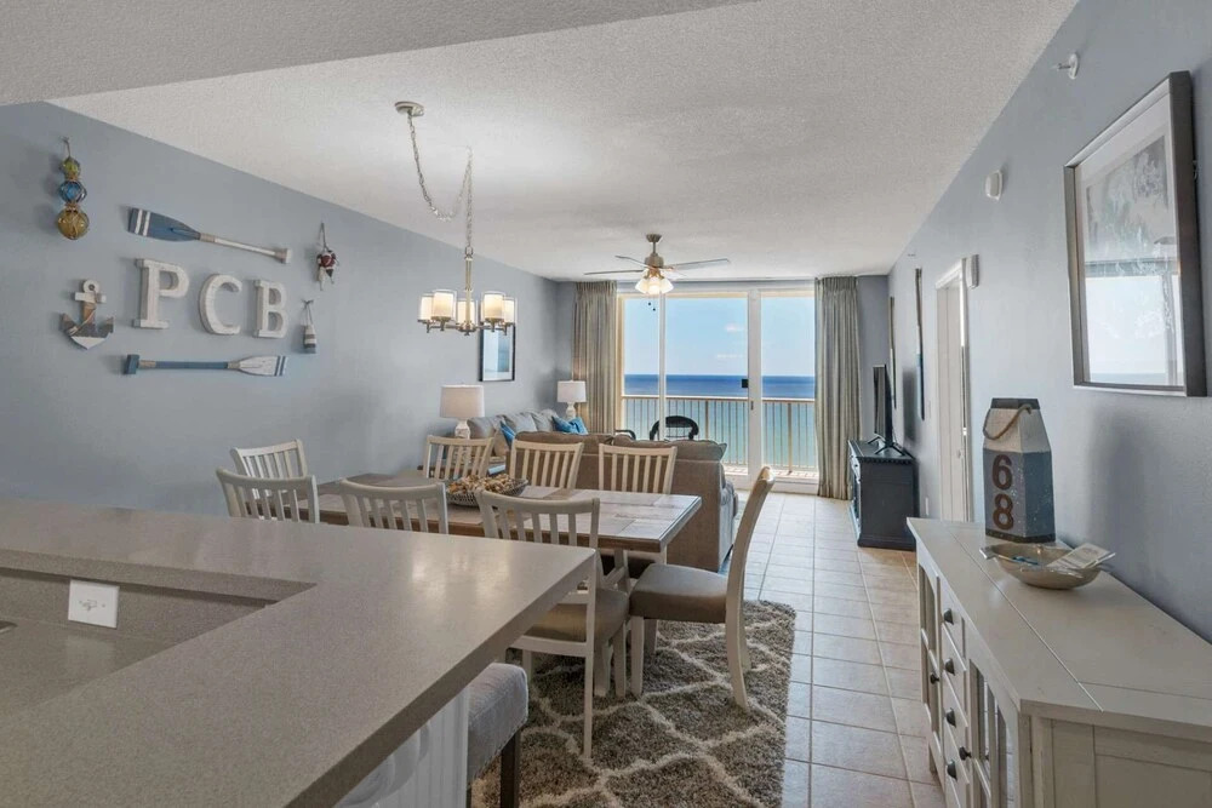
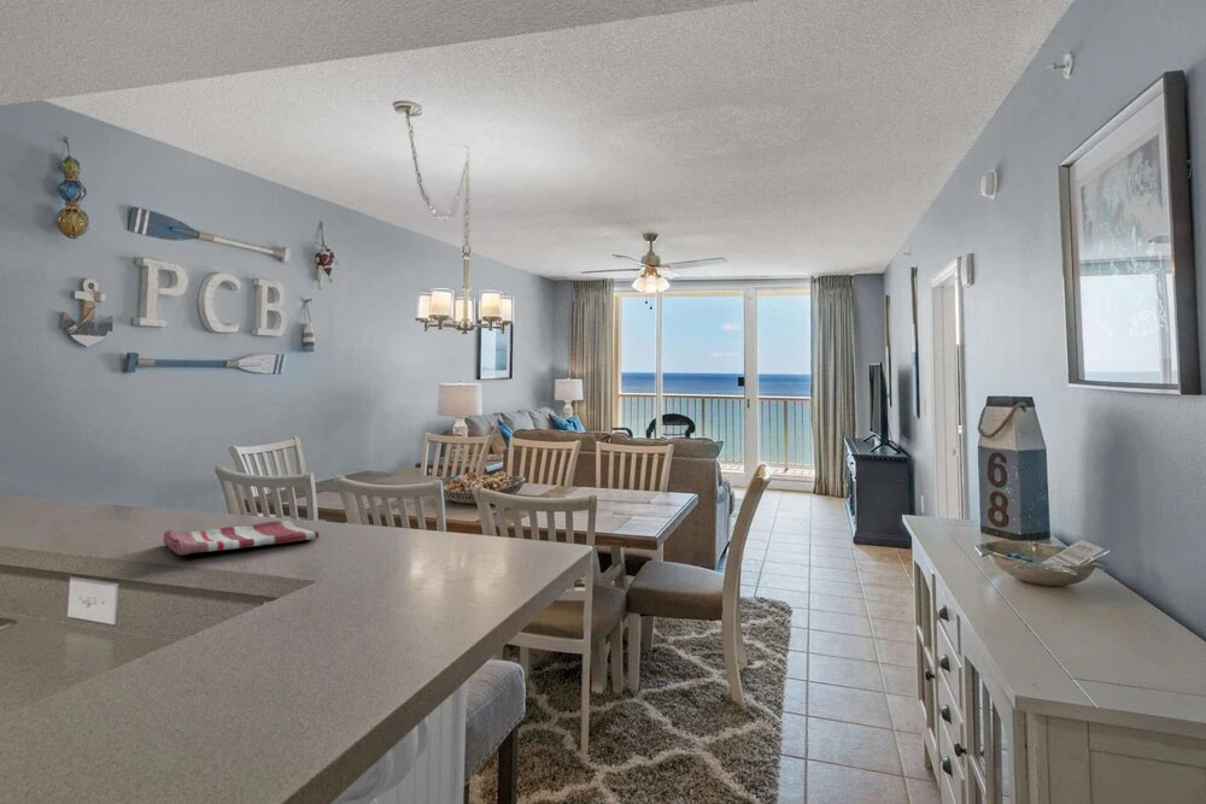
+ dish towel [162,520,321,557]
